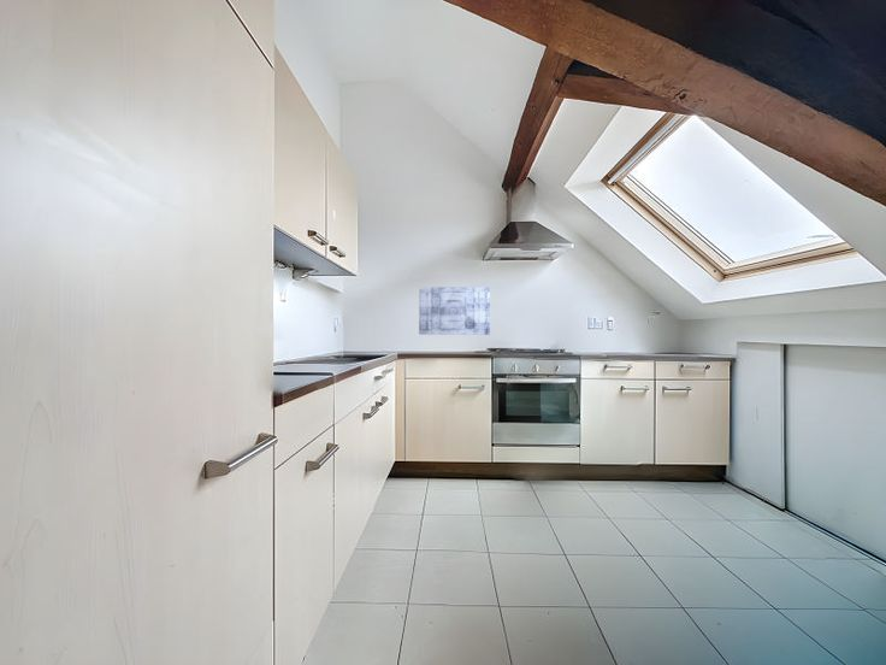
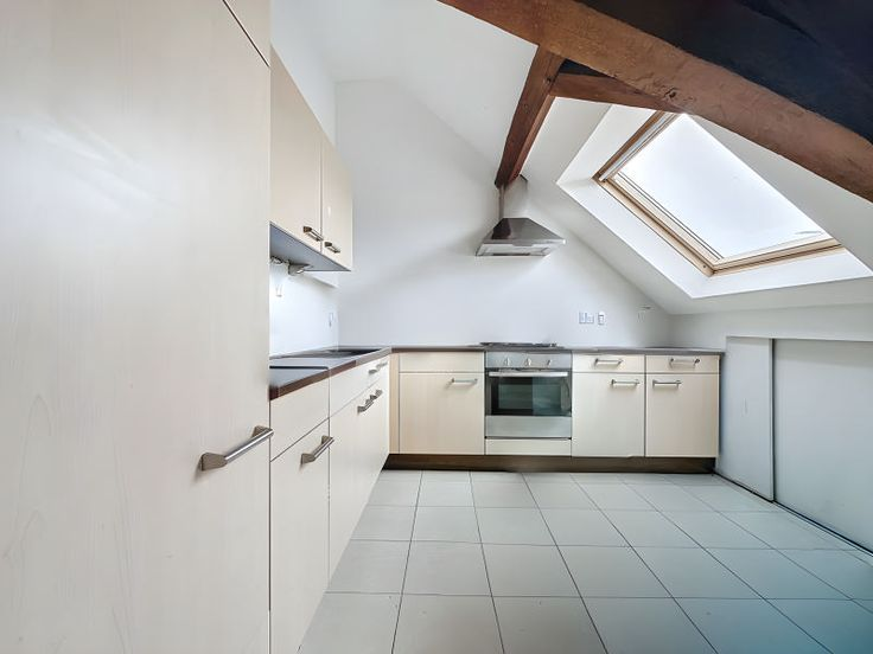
- wall art [418,286,491,336]
